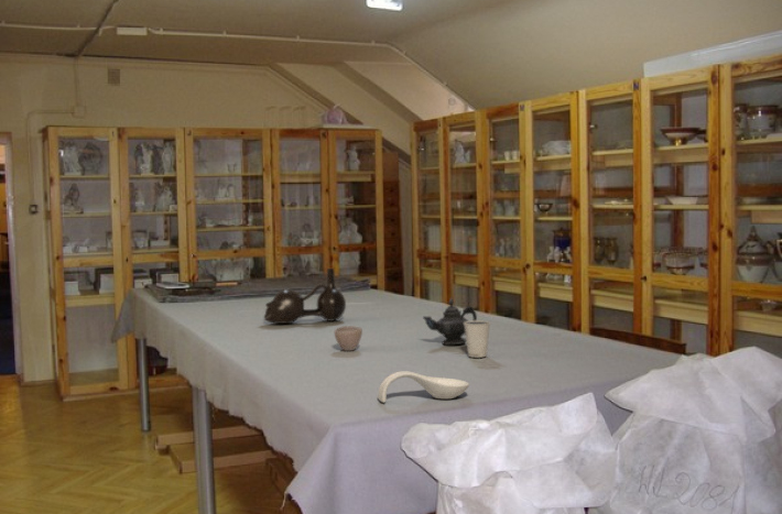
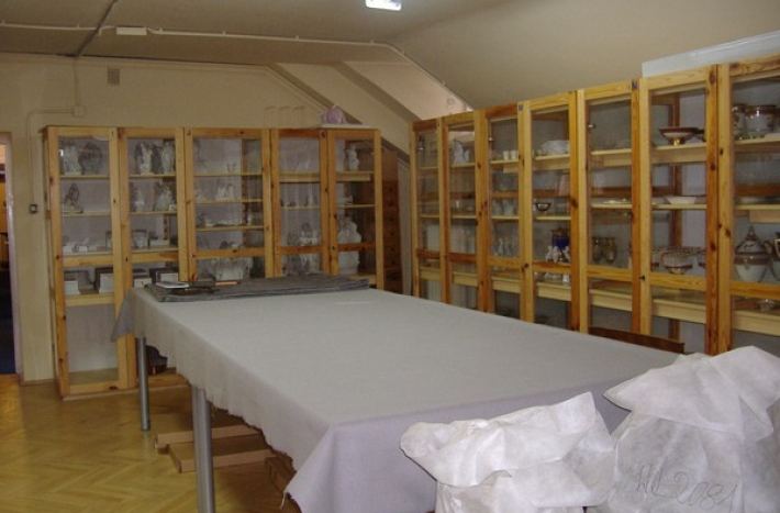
- dixie cup [464,319,491,359]
- spoon rest [377,370,470,404]
- cup [334,325,363,352]
- decorative vase [263,267,347,325]
- teapot [422,297,478,347]
